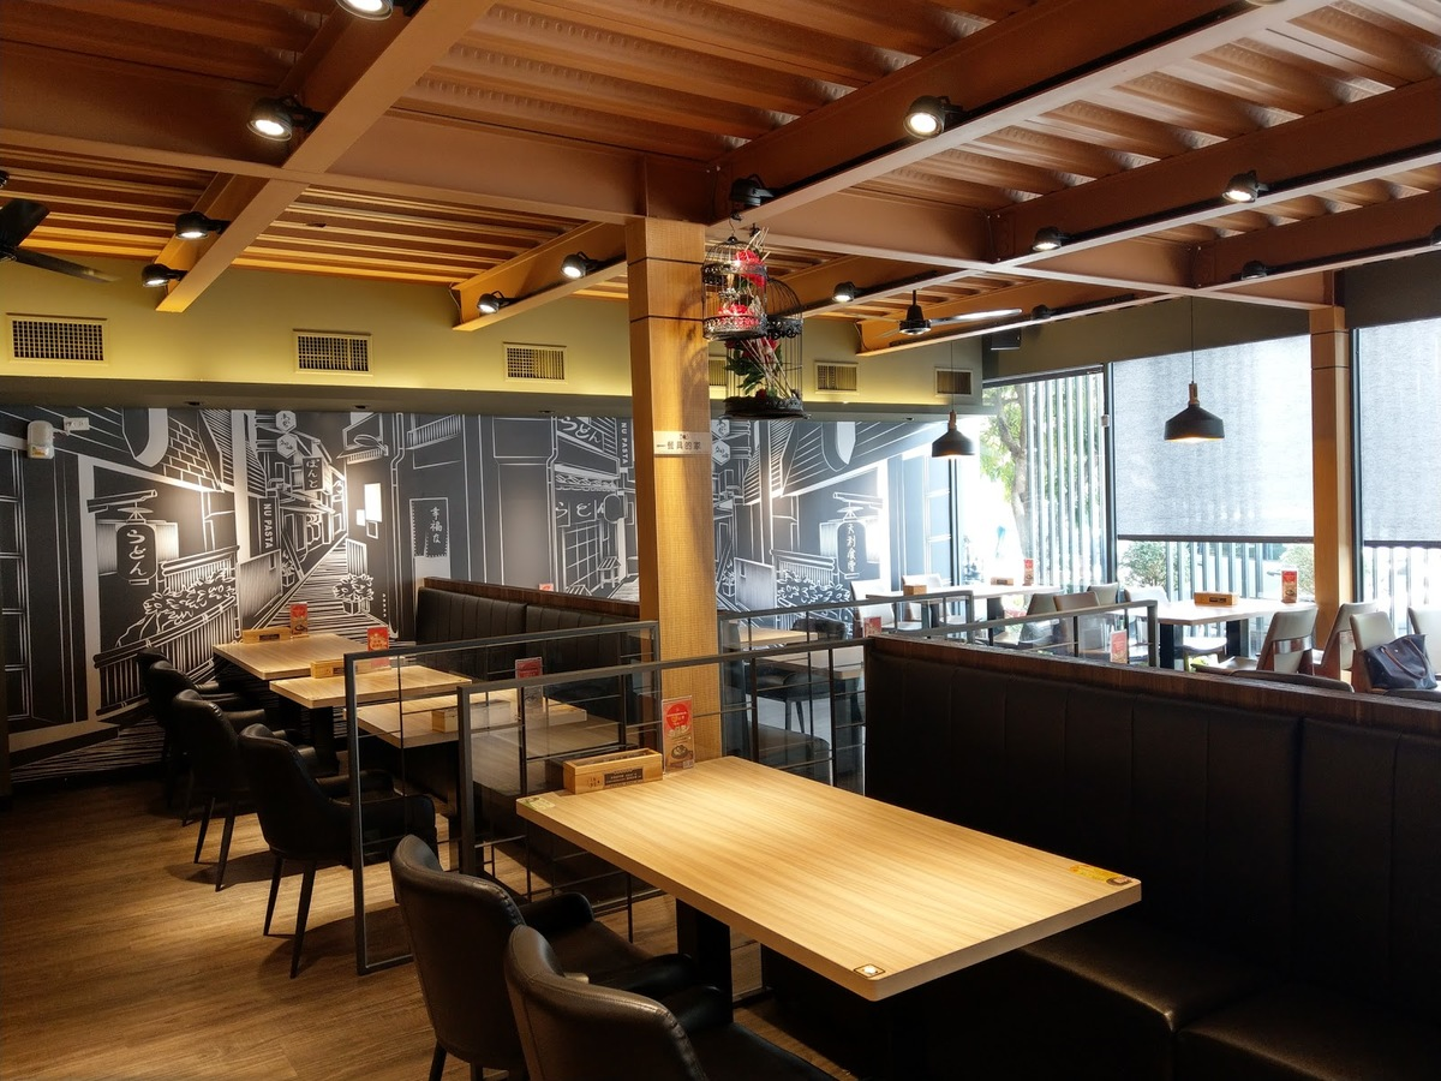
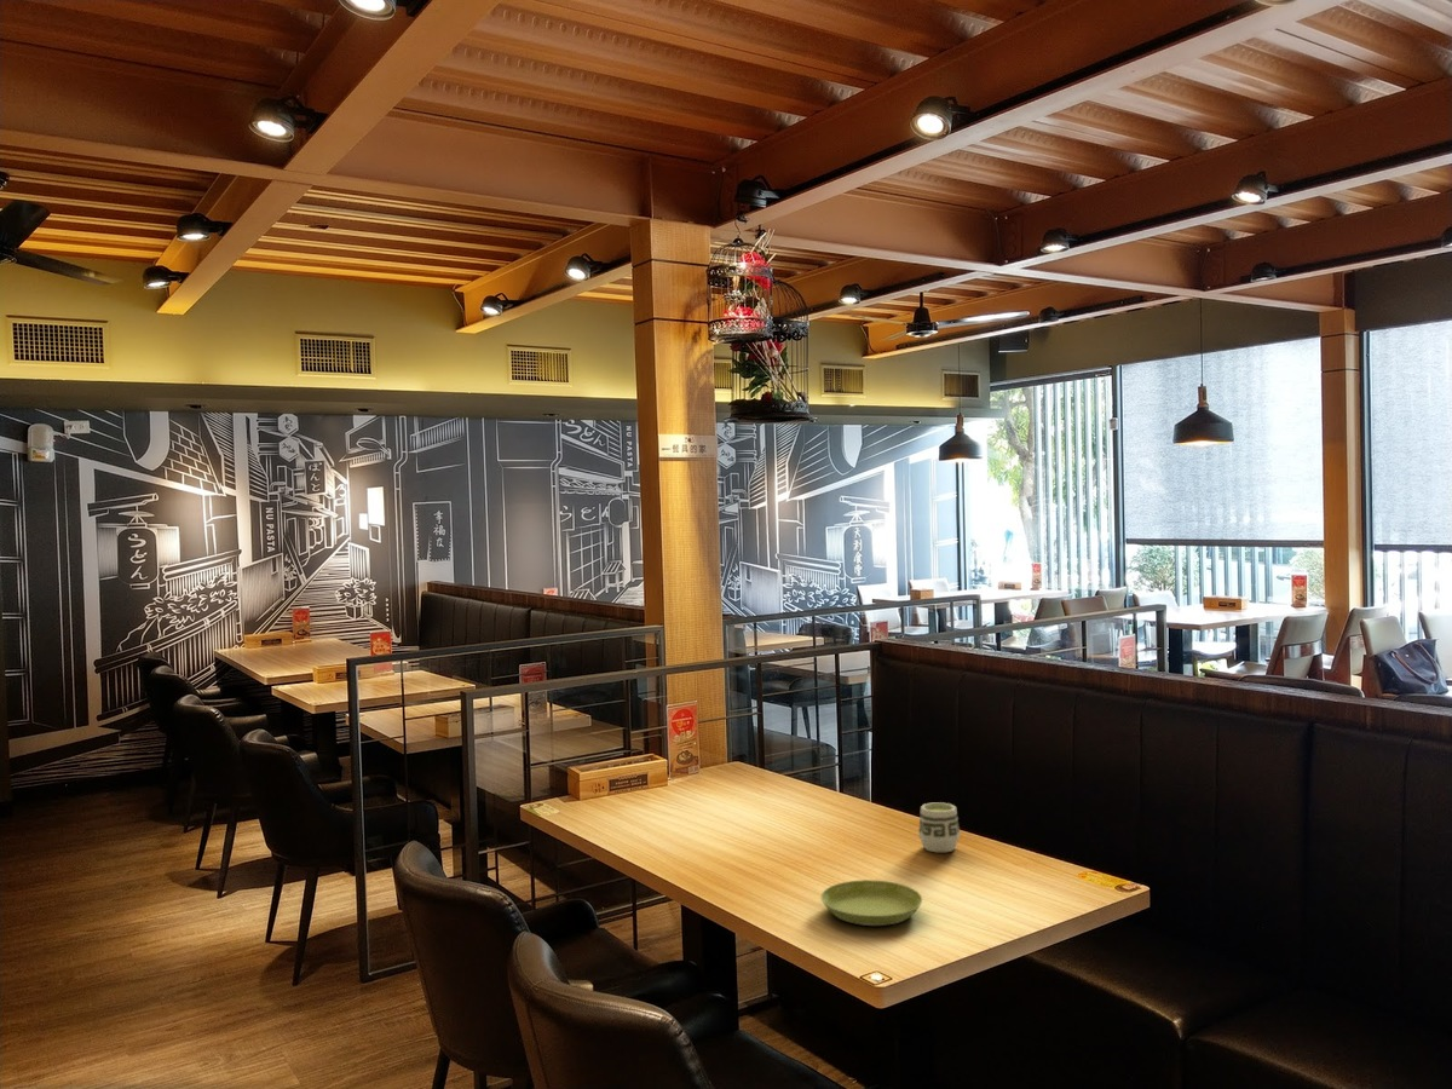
+ saucer [820,878,923,927]
+ cup [917,801,961,853]
